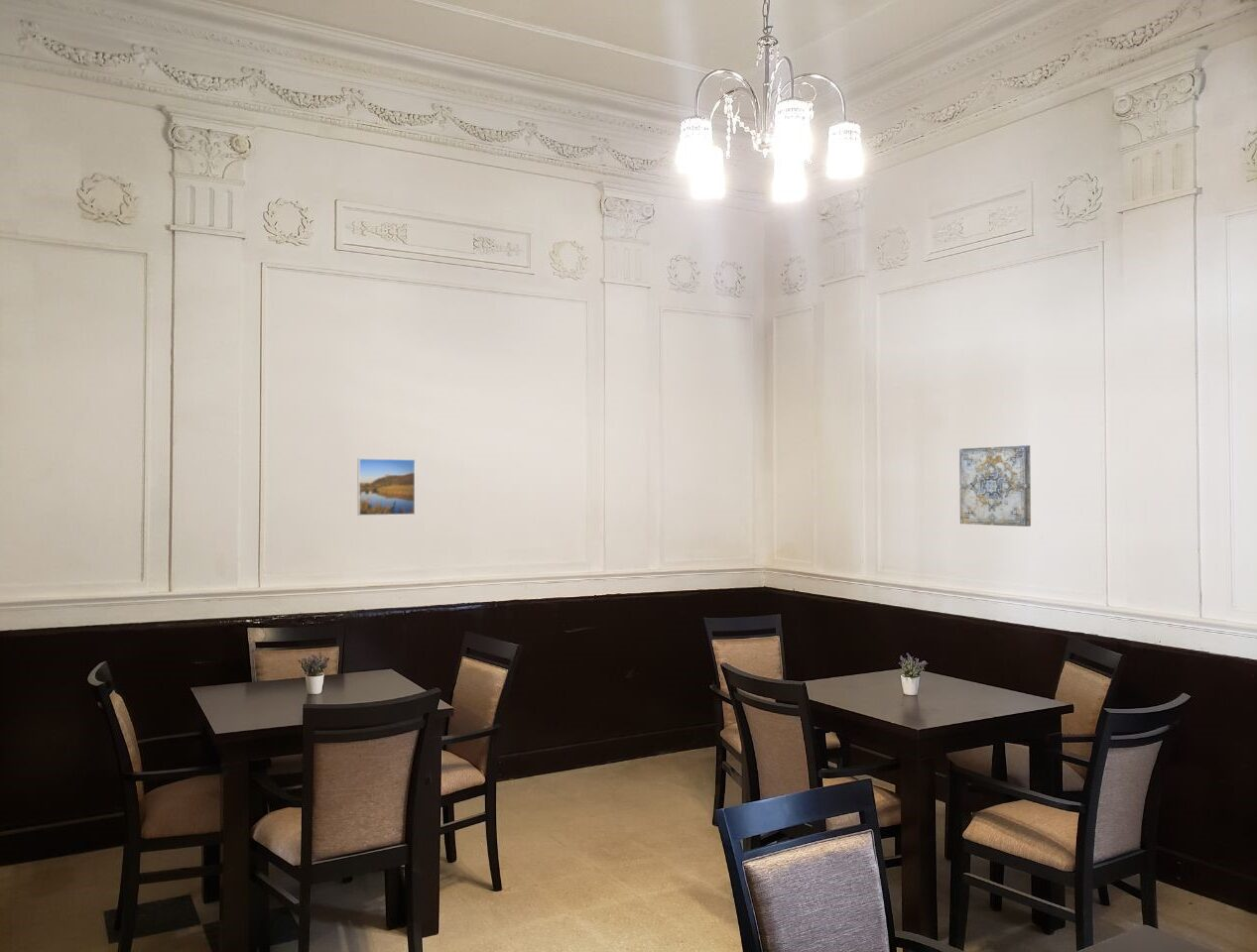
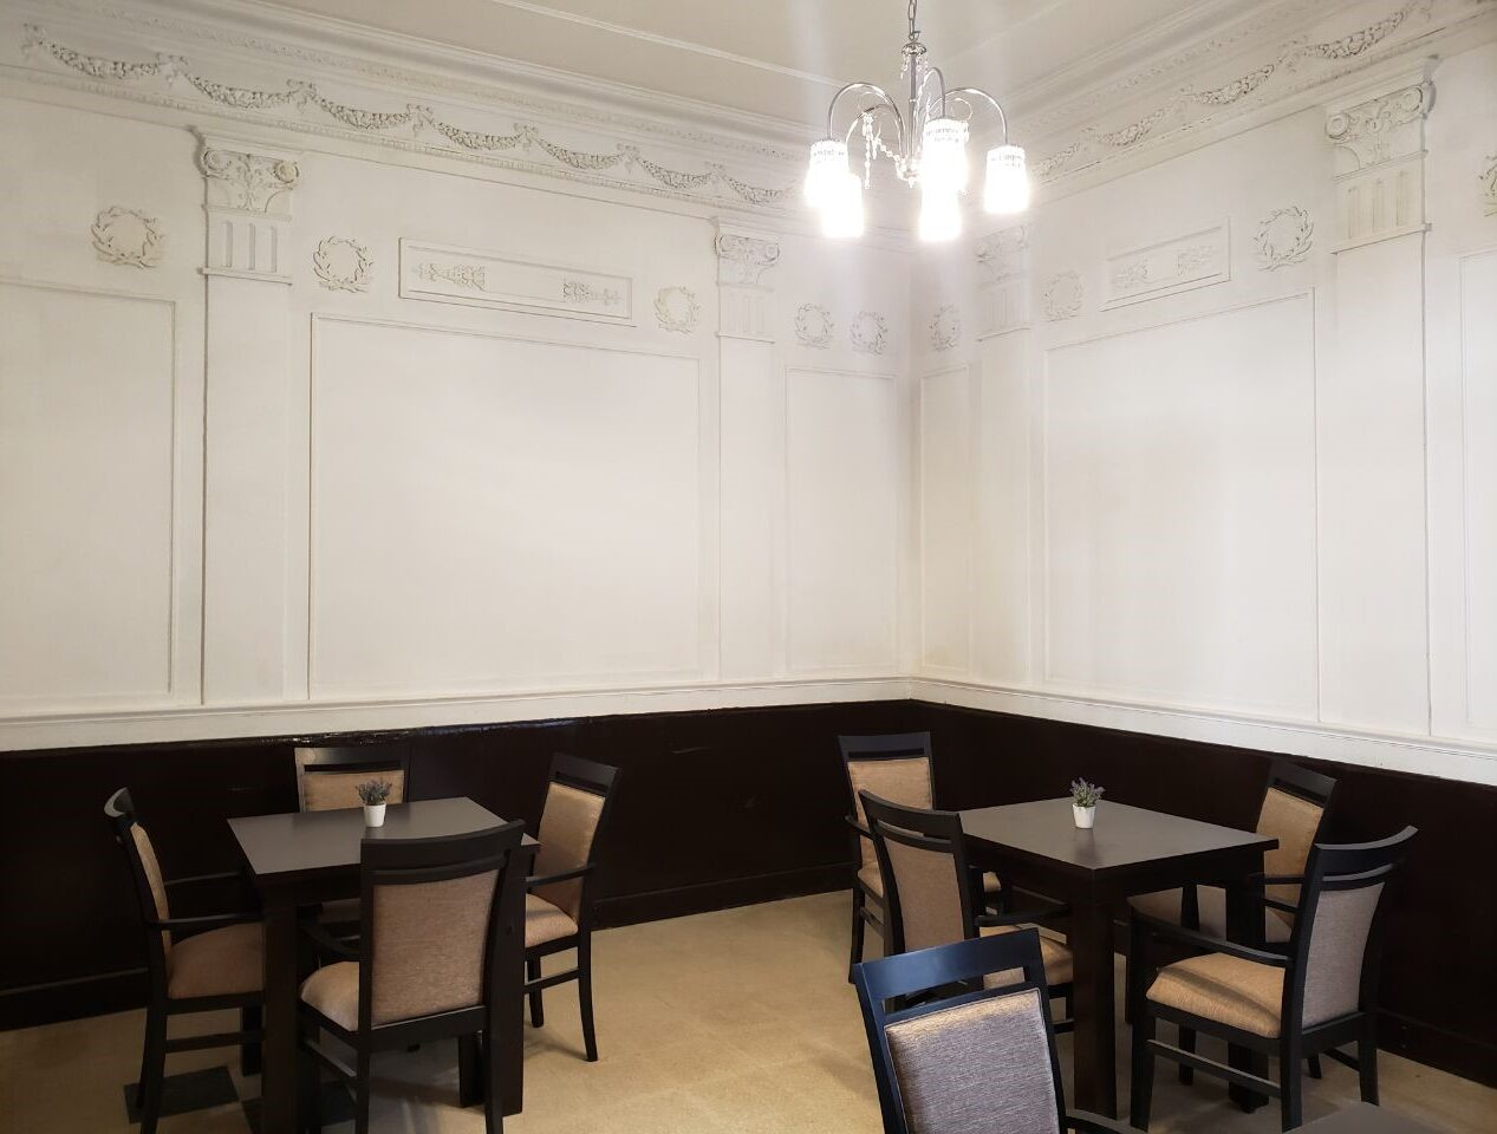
- wall art [958,444,1032,528]
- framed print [356,457,417,517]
